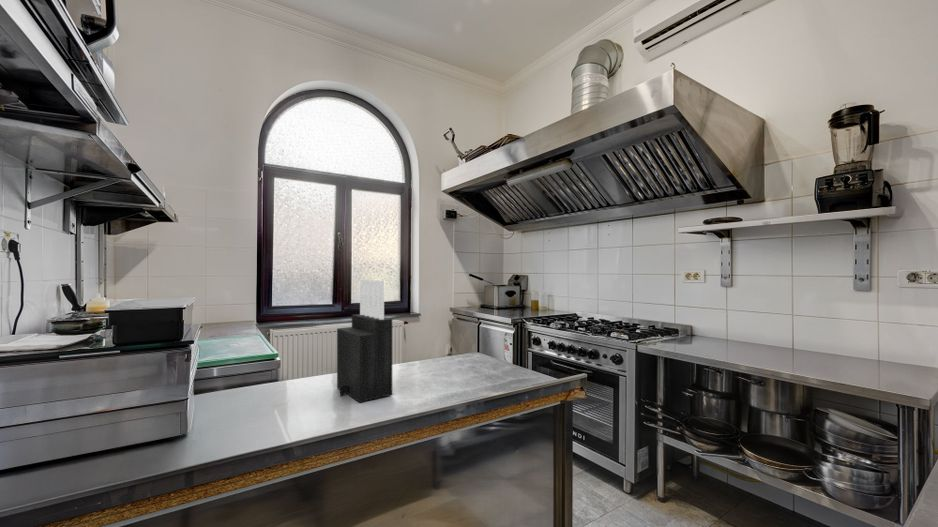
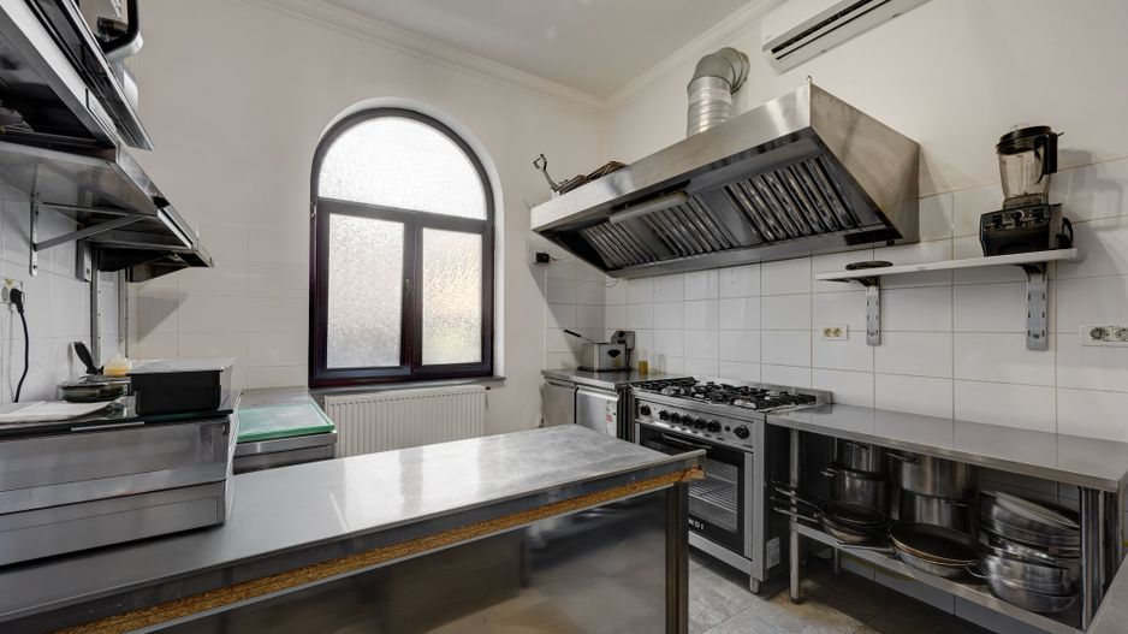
- knife block [336,278,393,404]
